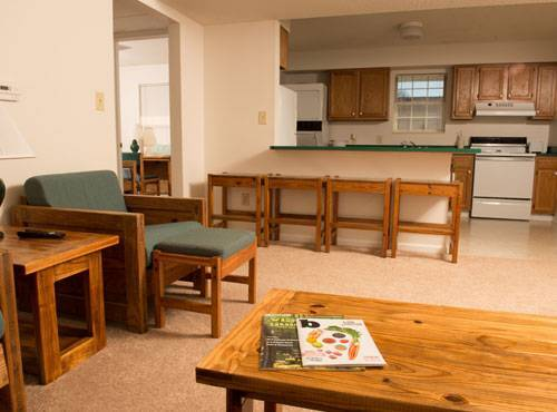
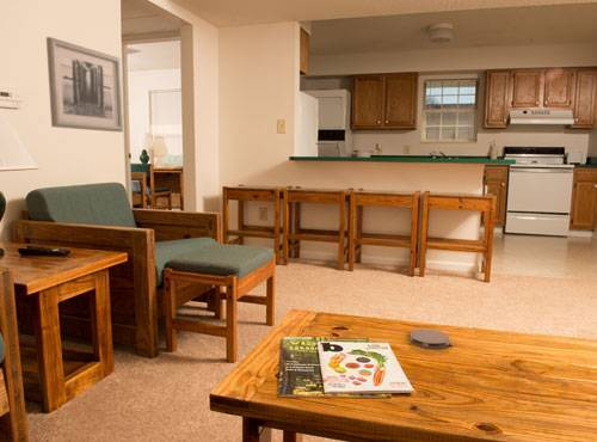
+ wall art [45,36,124,133]
+ coaster [408,327,450,350]
